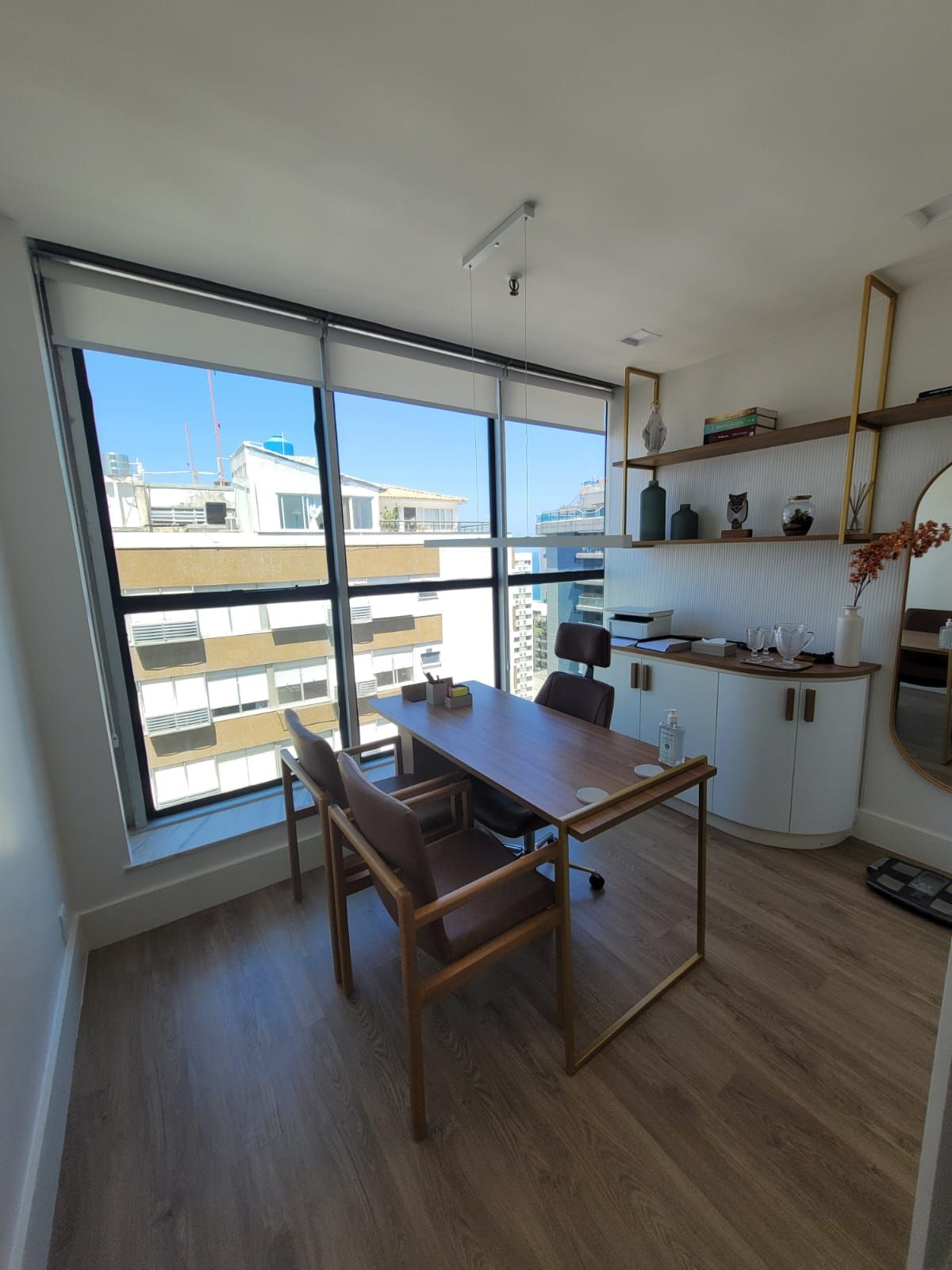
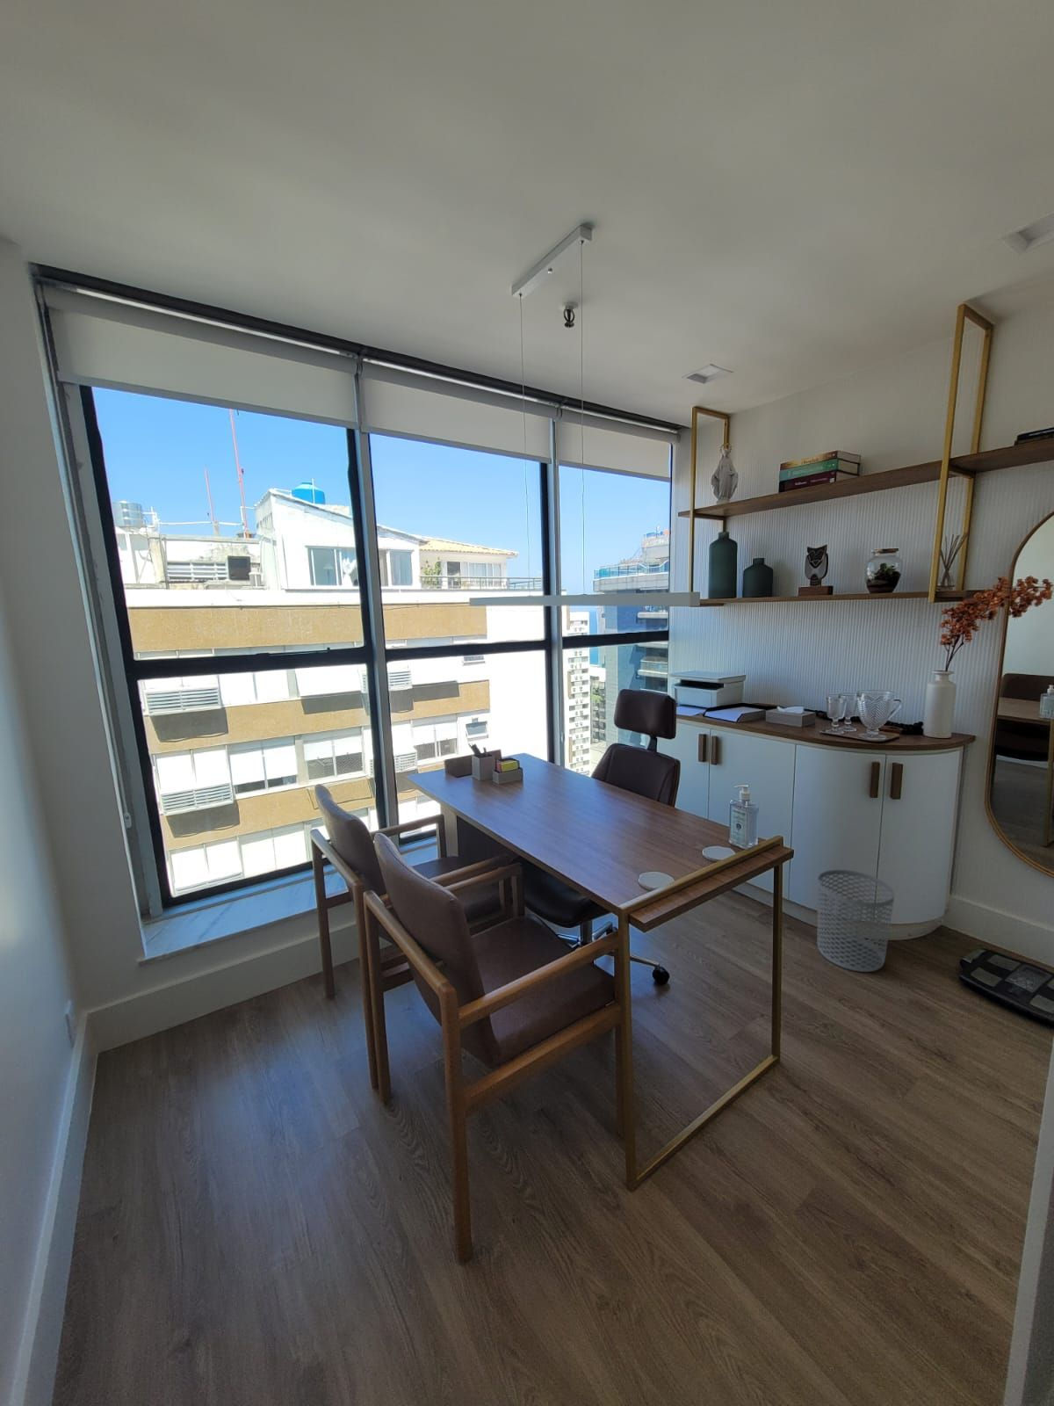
+ waste bin [816,869,895,973]
